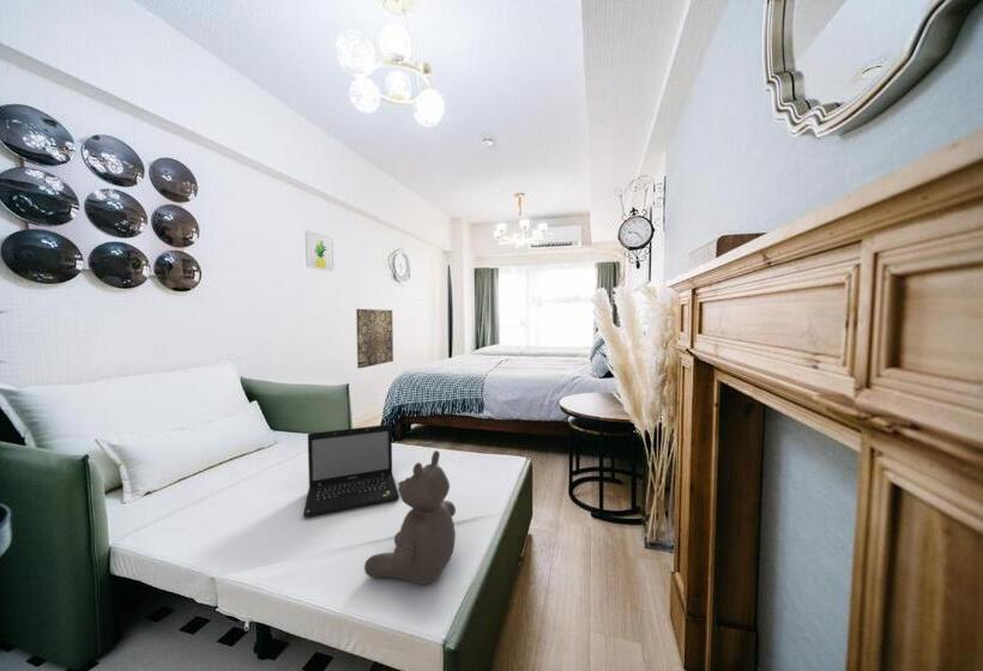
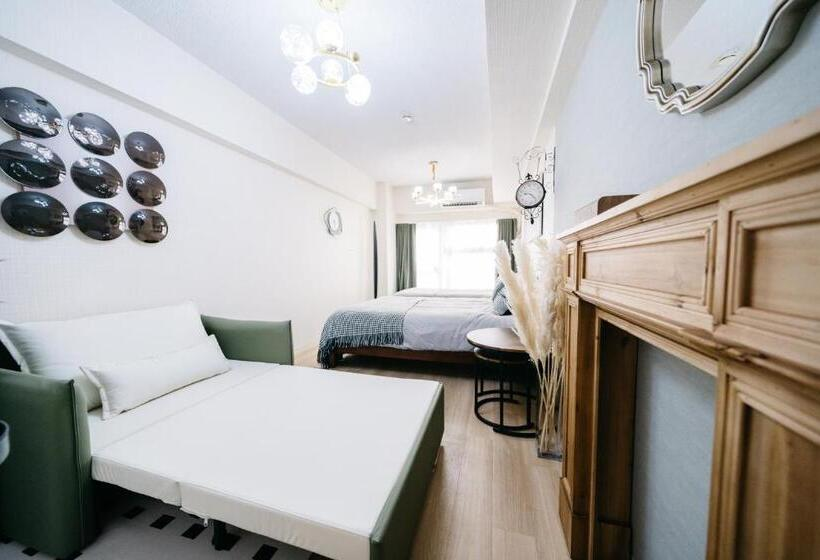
- laptop [302,423,400,519]
- teddy bear [363,449,457,585]
- wall art [304,229,336,273]
- wall art [355,308,394,369]
